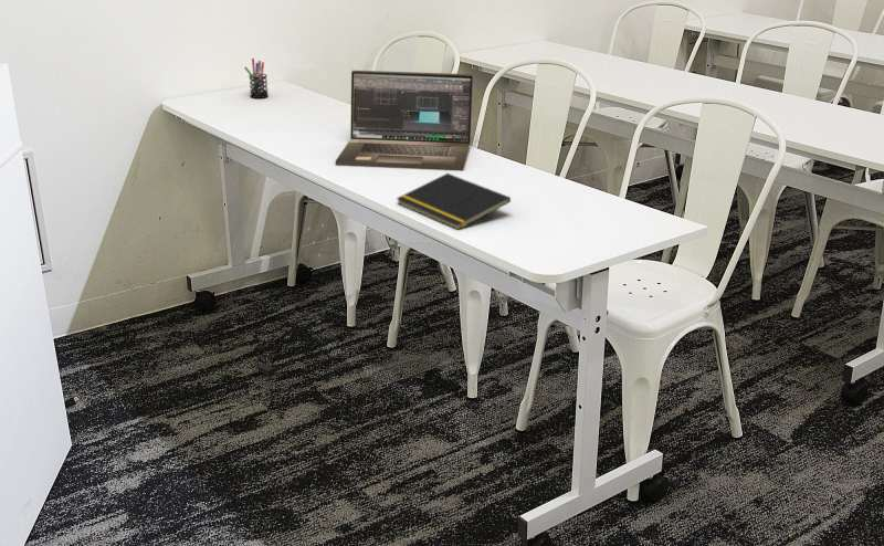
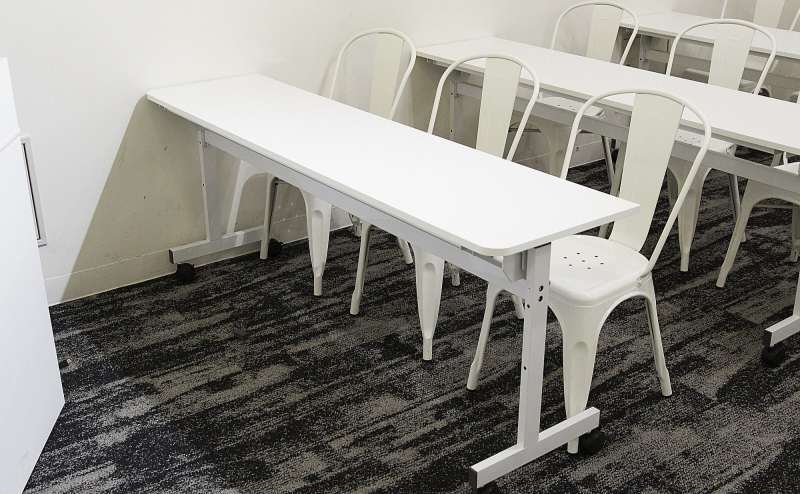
- notepad [396,172,512,231]
- laptop [335,70,474,171]
- pen holder [243,57,270,99]
